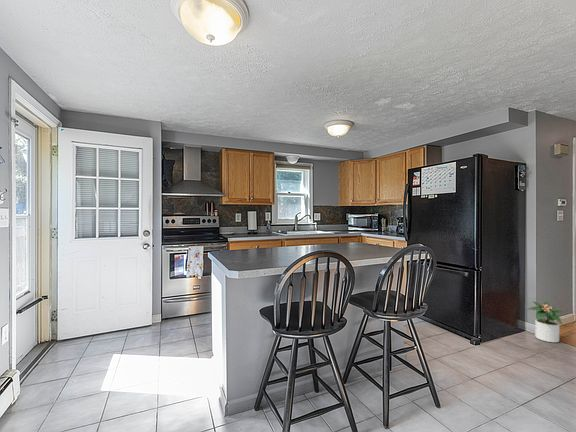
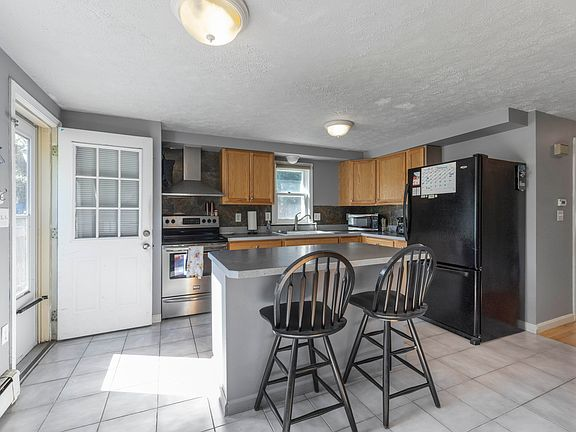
- potted plant [526,300,566,343]
